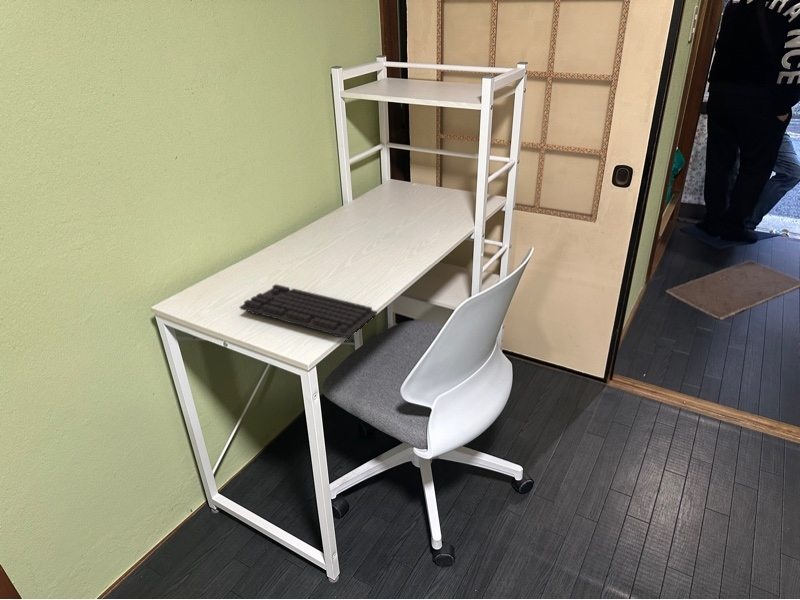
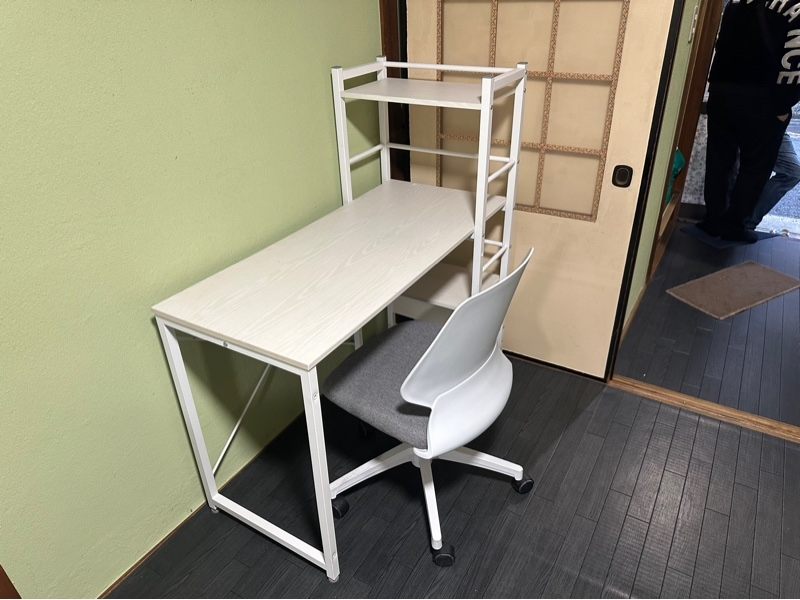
- keyboard [239,283,378,339]
